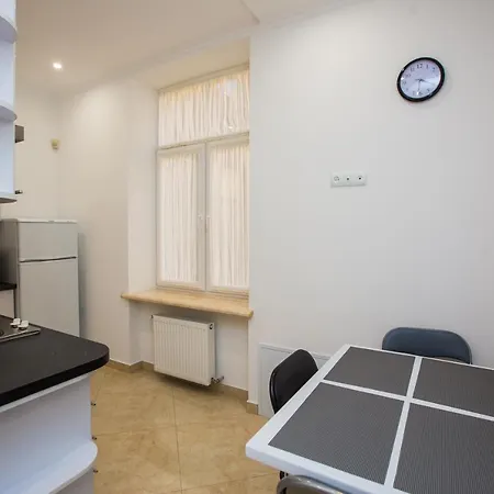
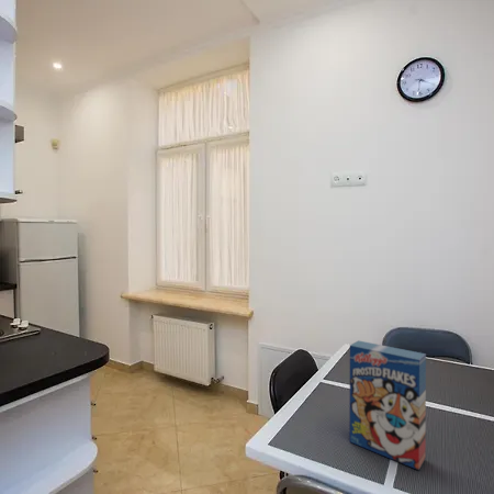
+ cereal box [348,339,427,471]
